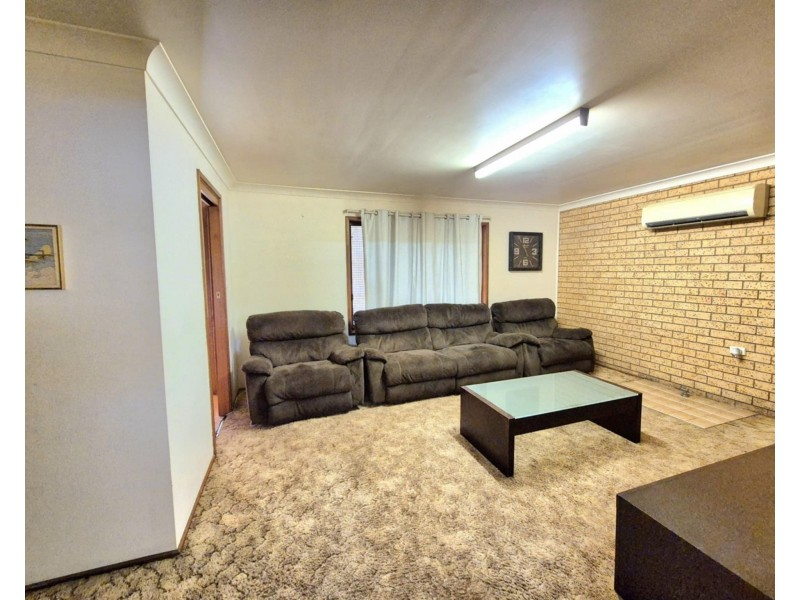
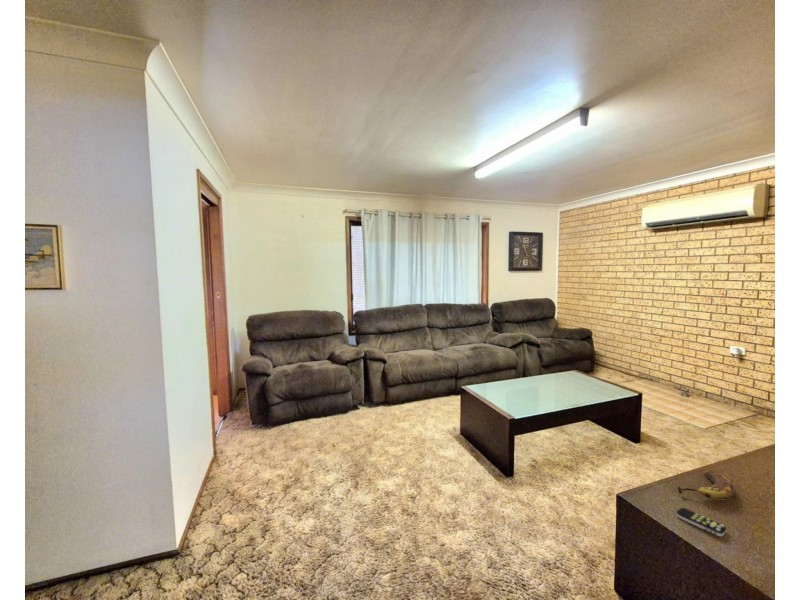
+ remote control [675,507,727,537]
+ banana [676,470,735,501]
